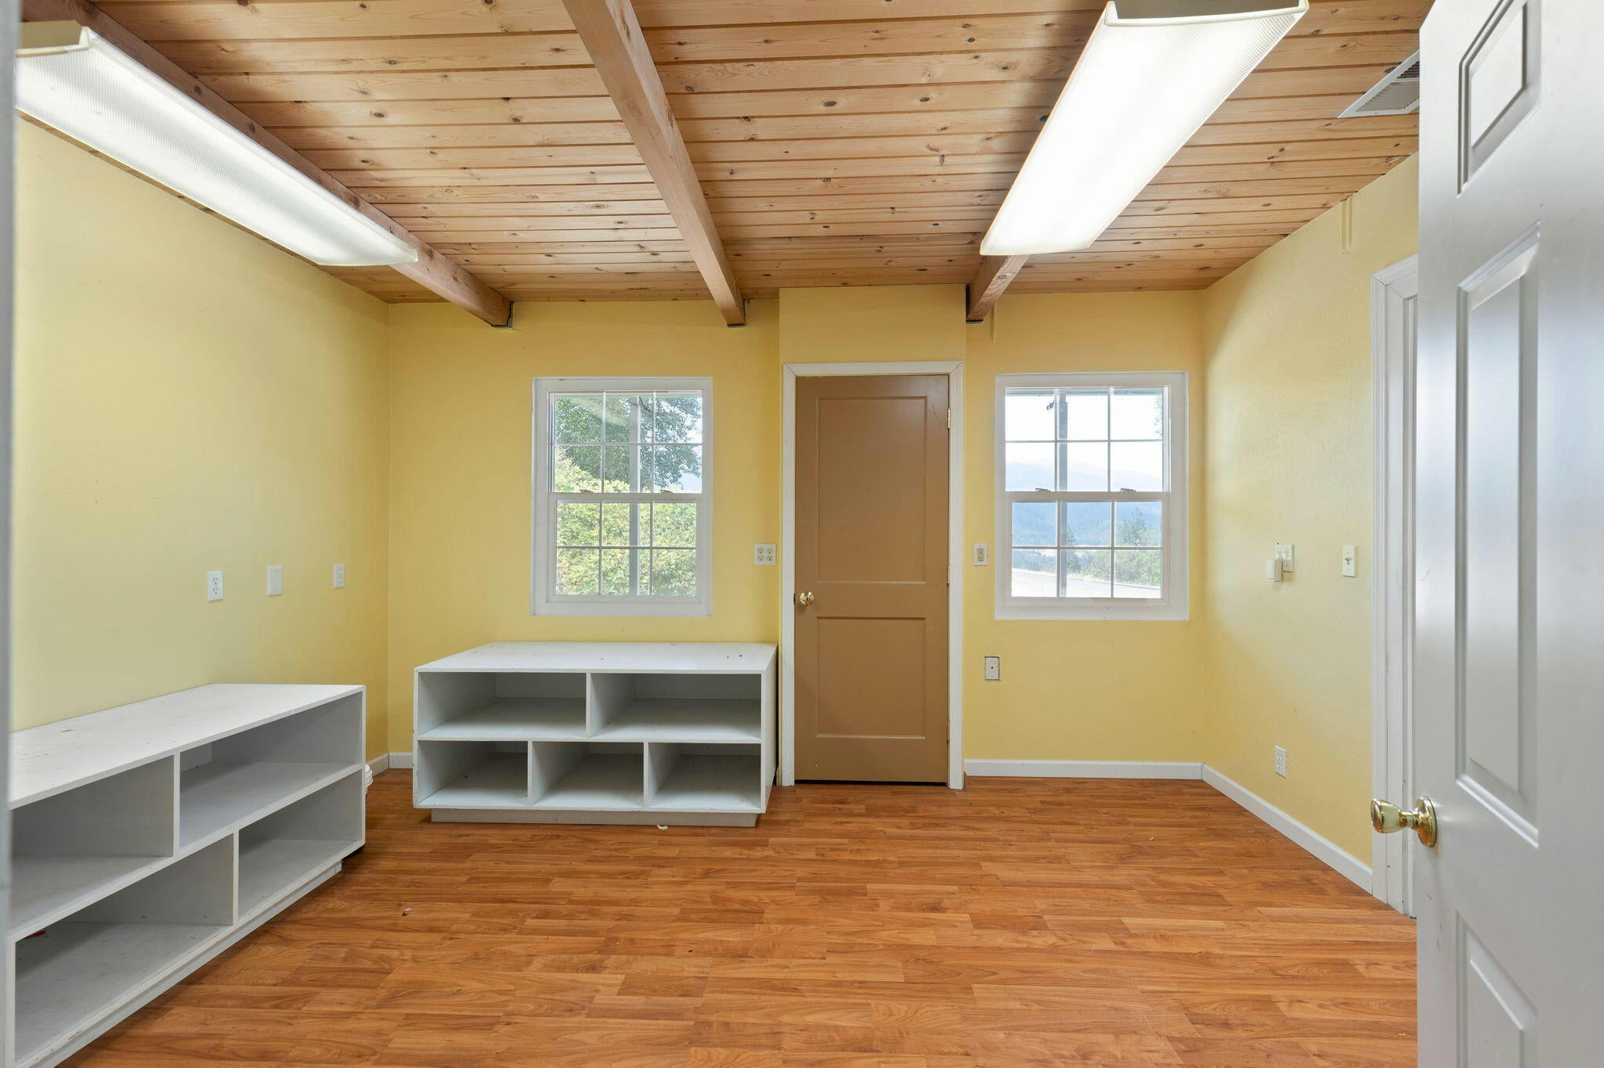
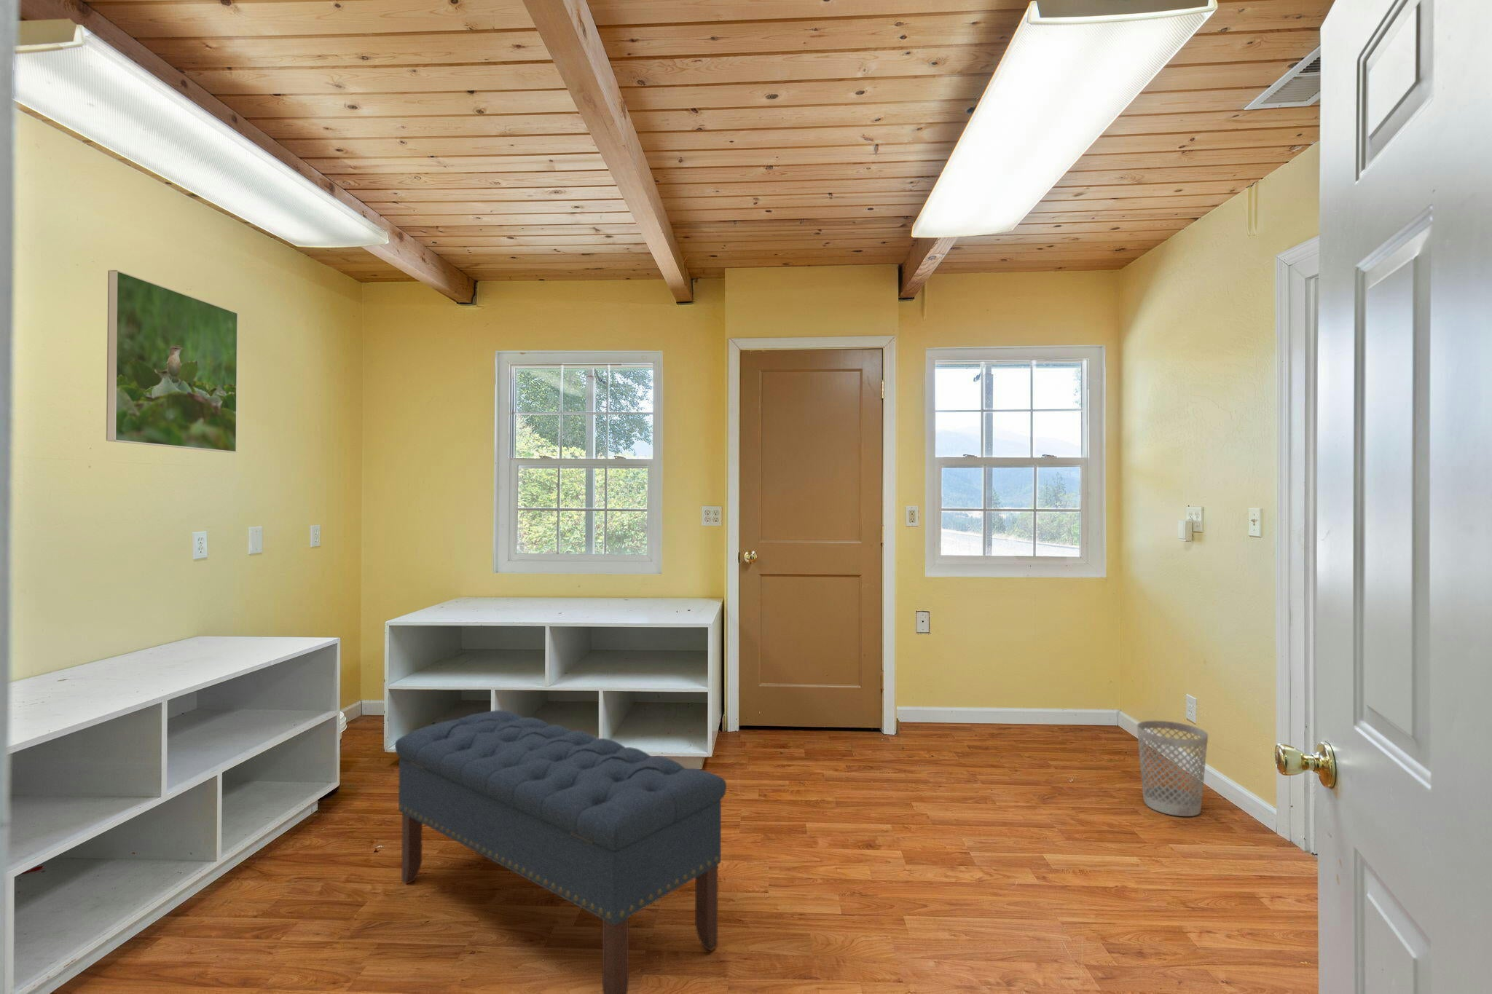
+ wastebasket [1136,720,1209,816]
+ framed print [105,270,238,453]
+ bench [394,709,727,994]
